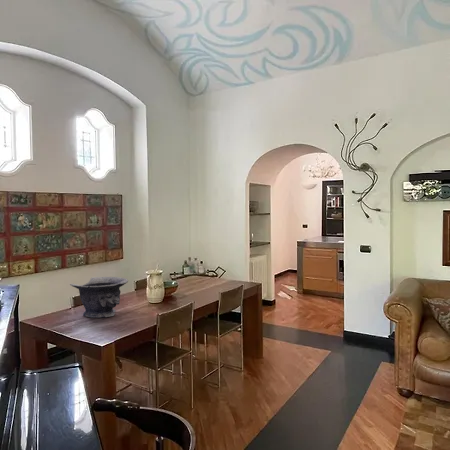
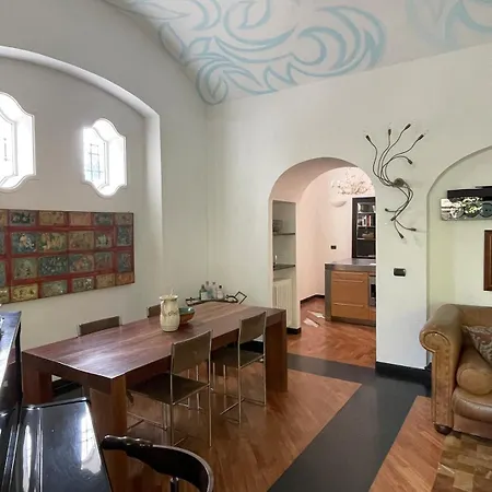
- decorative bowl [69,276,129,319]
